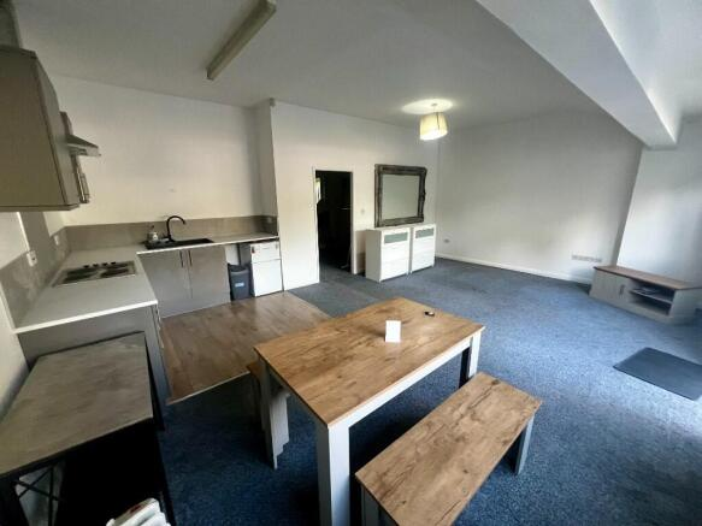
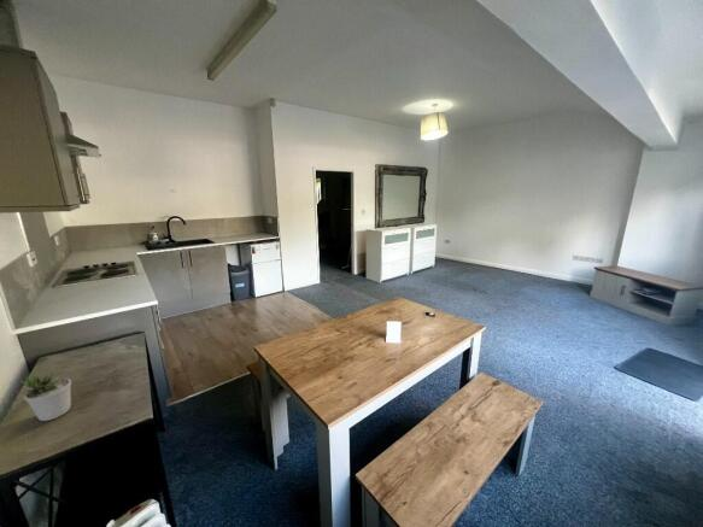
+ potted plant [14,369,72,422]
